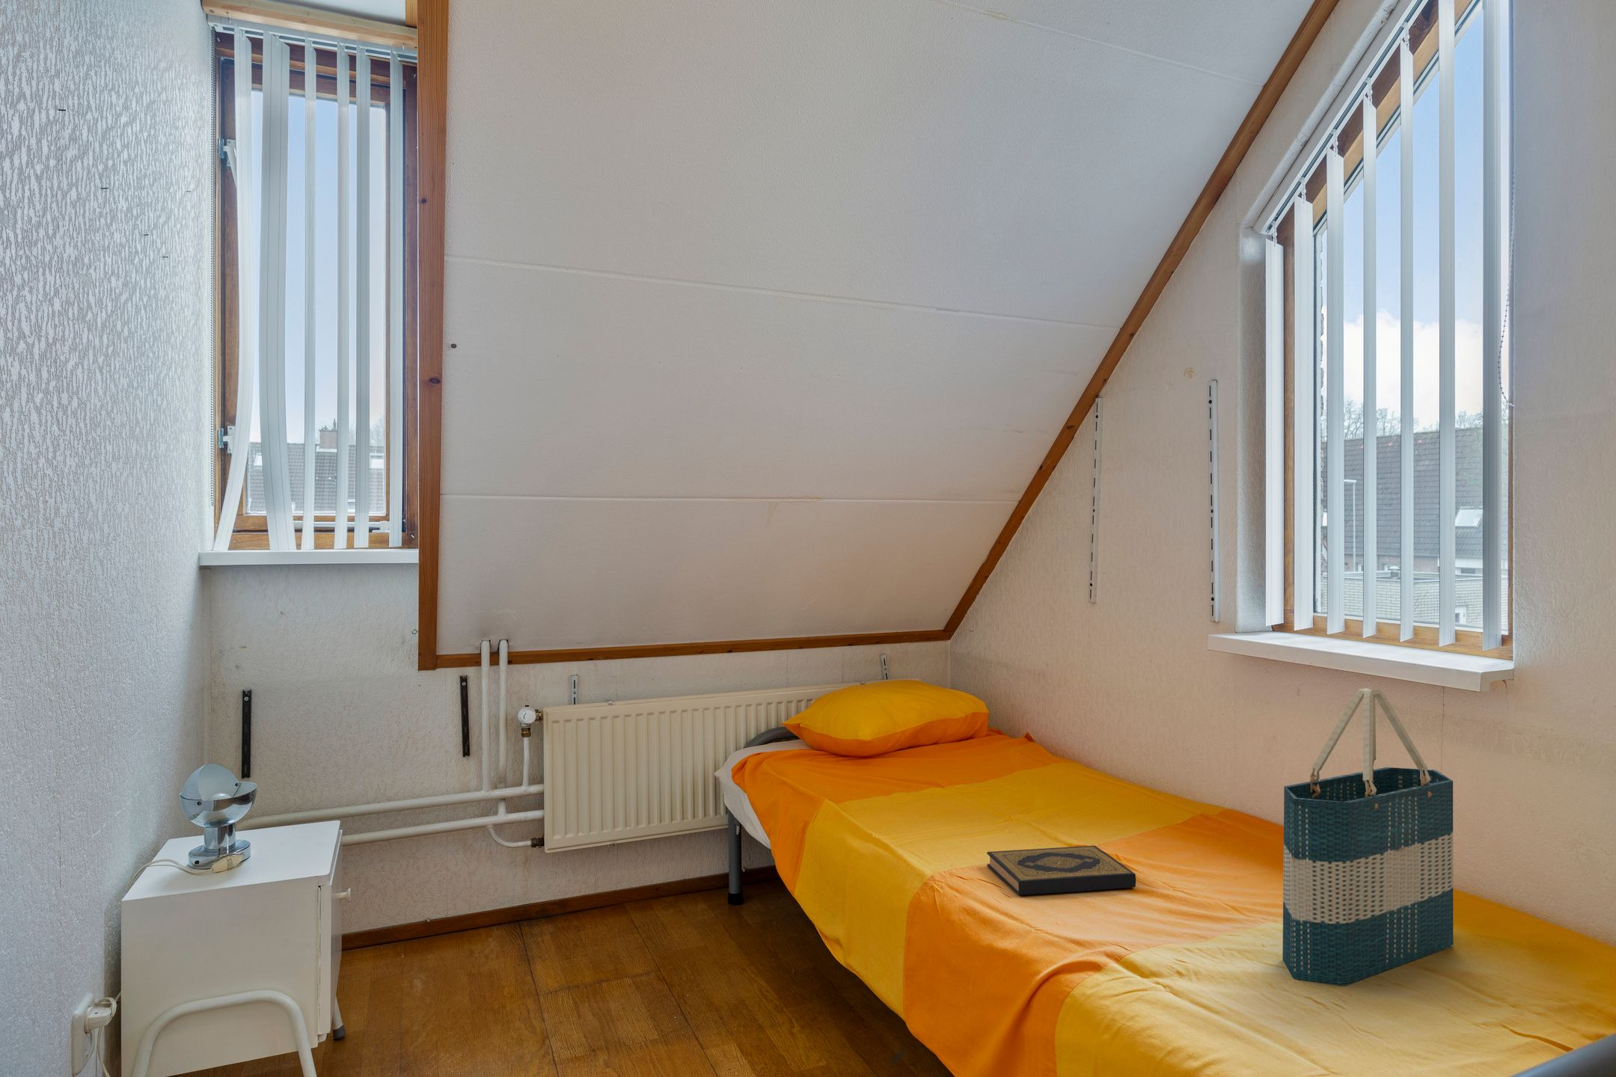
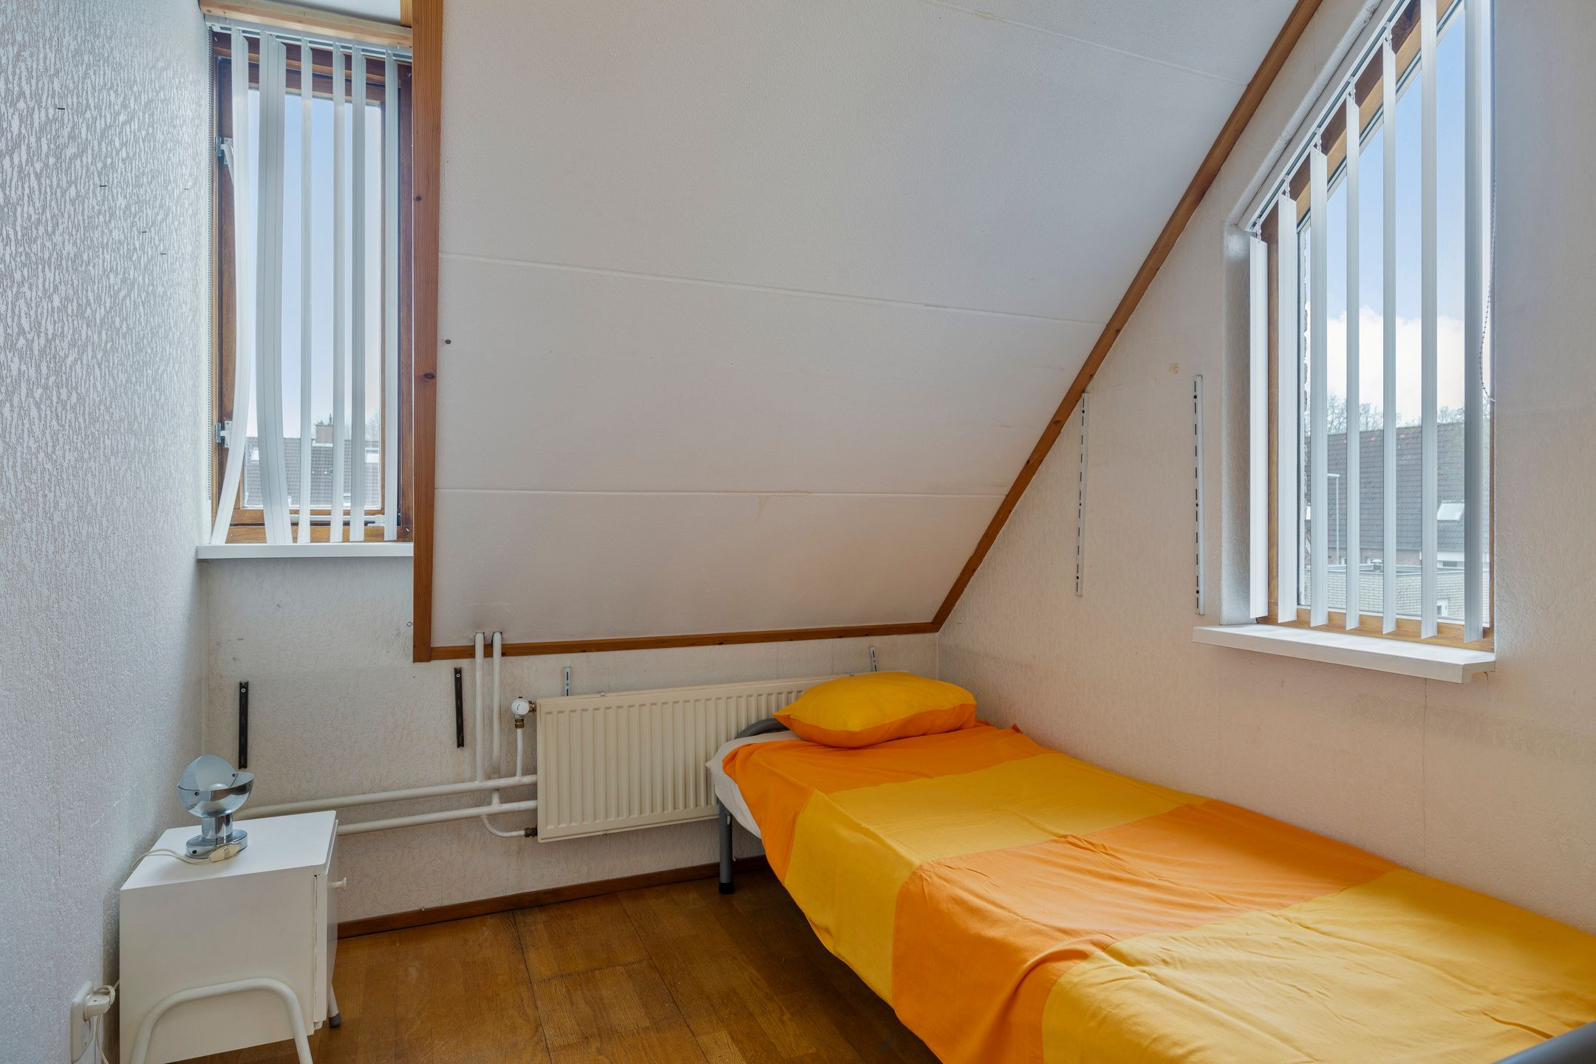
- tote bag [1282,688,1454,987]
- hardback book [986,845,1136,895]
